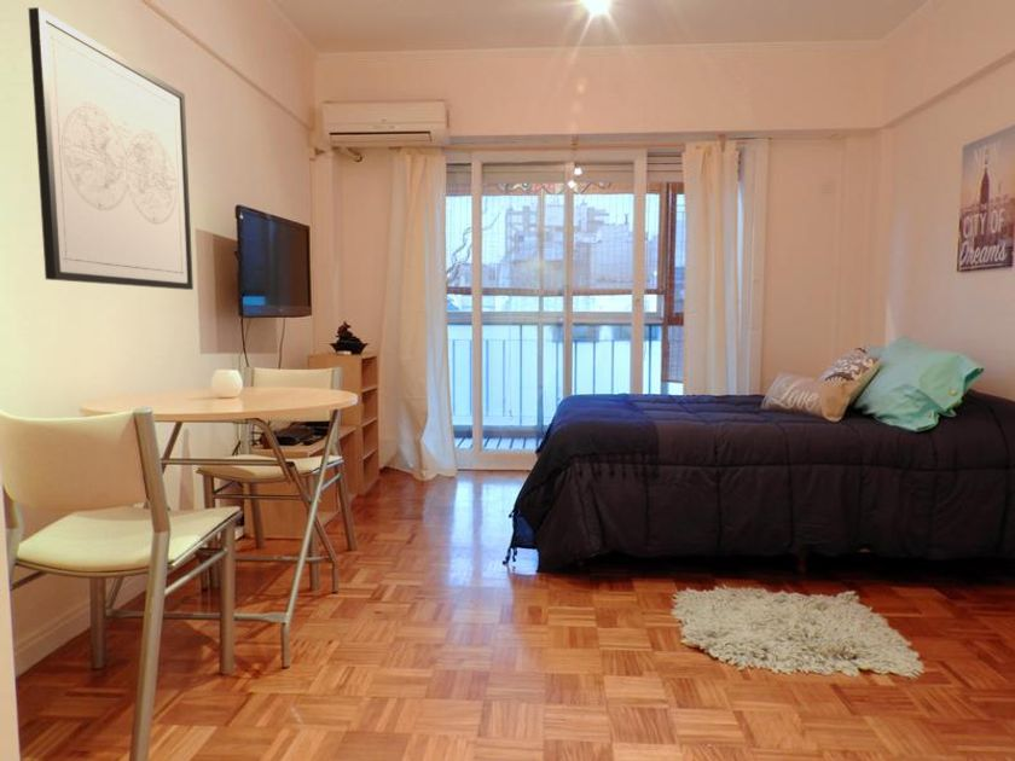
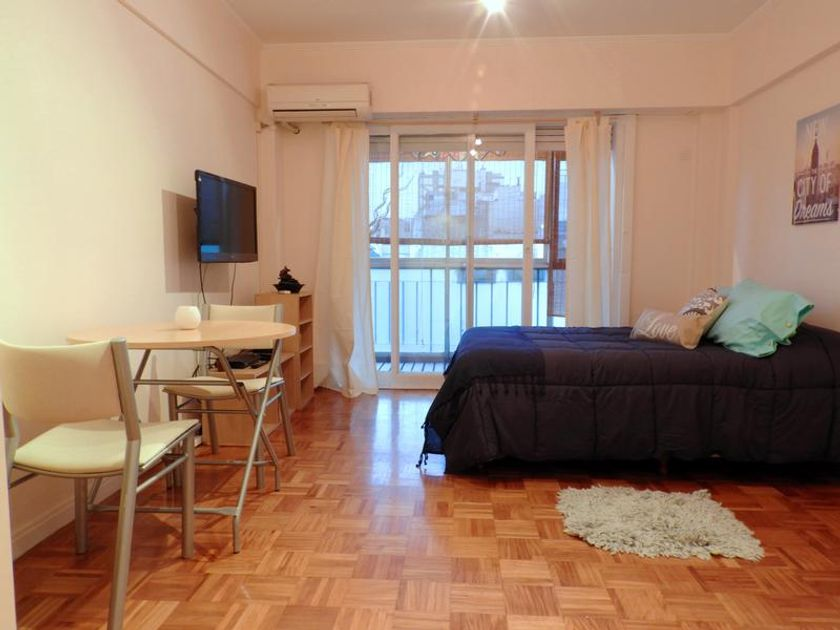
- wall art [28,6,195,291]
